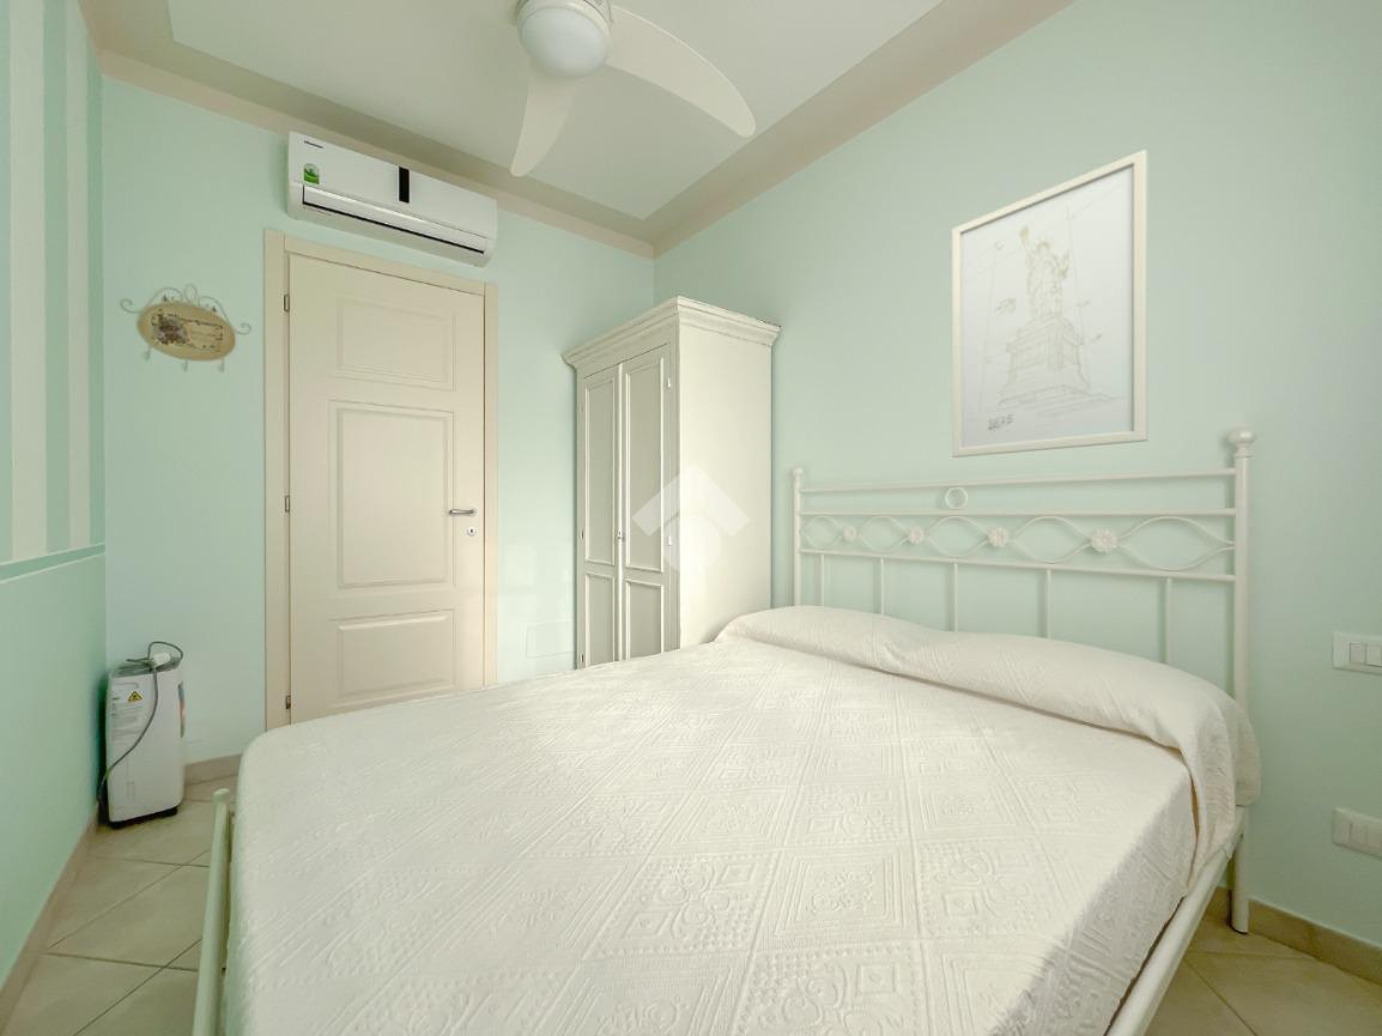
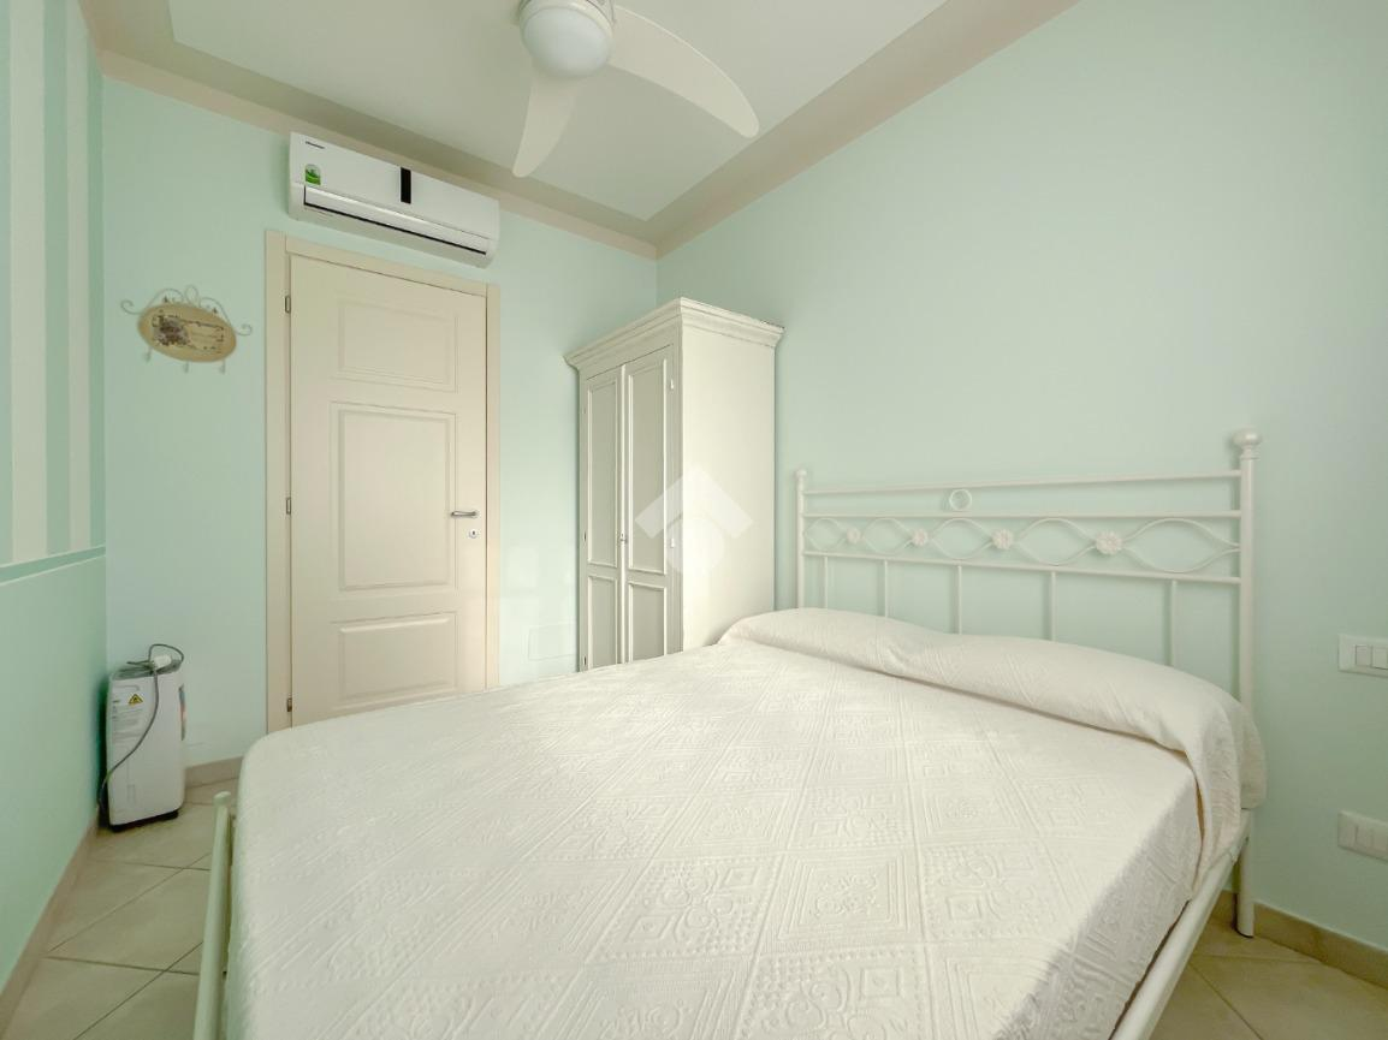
- wall art [951,149,1150,459]
